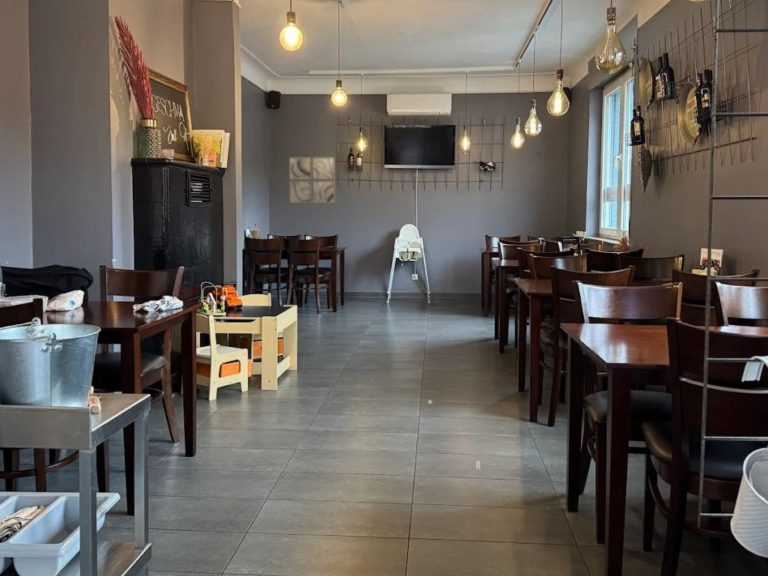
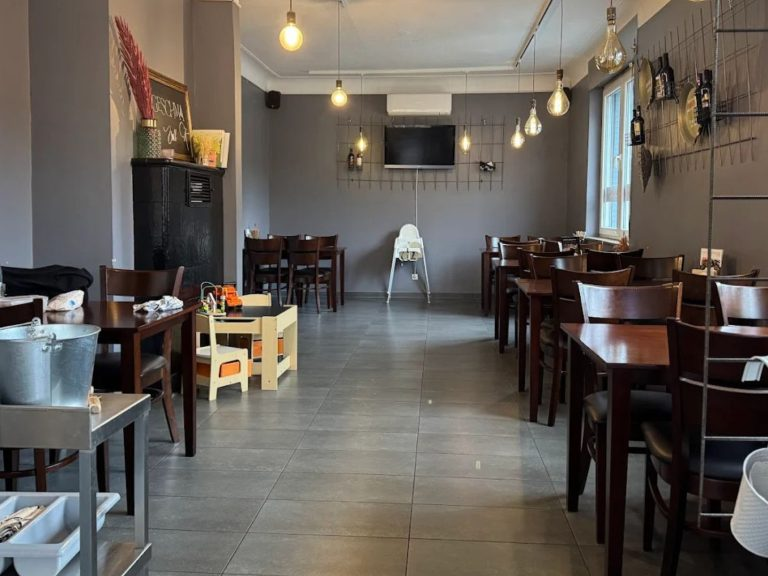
- wall art [288,156,336,204]
